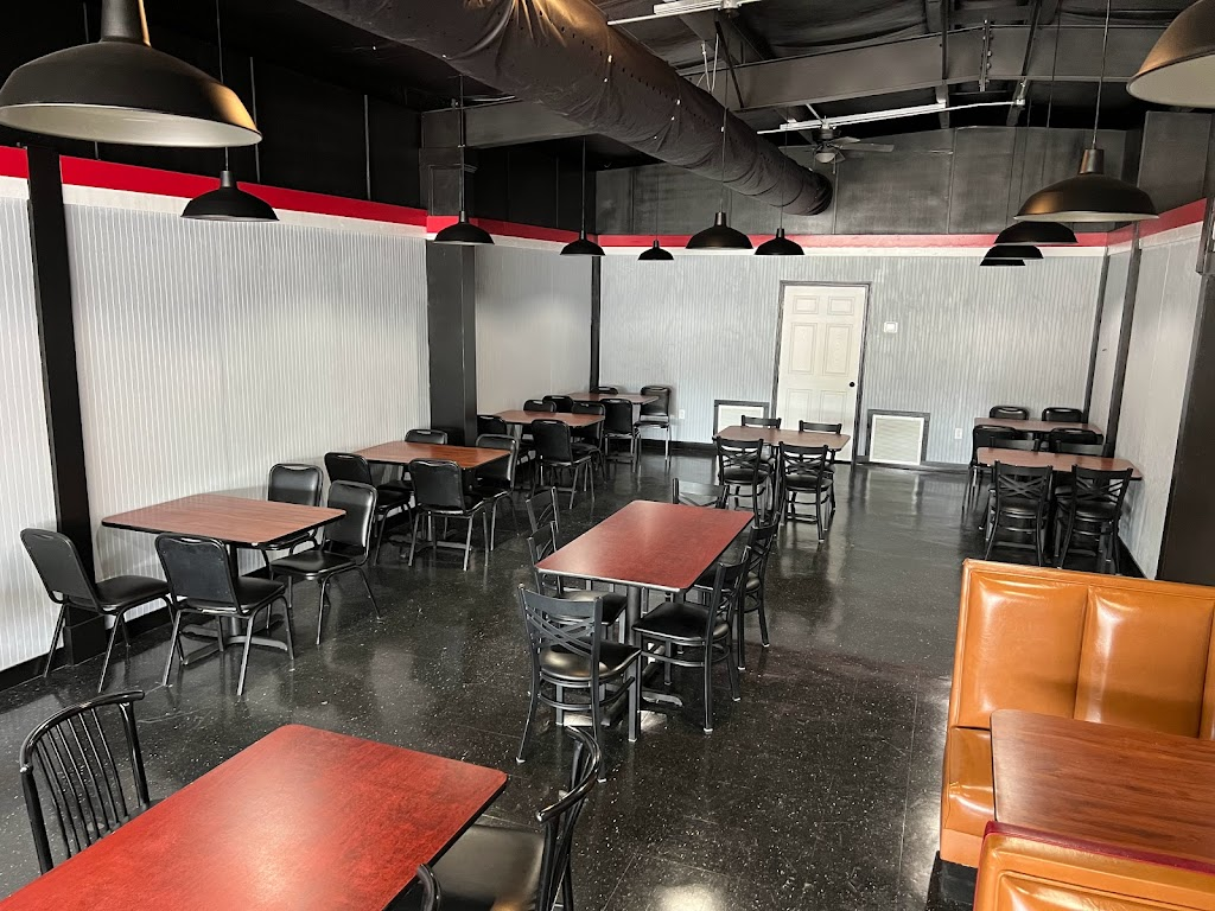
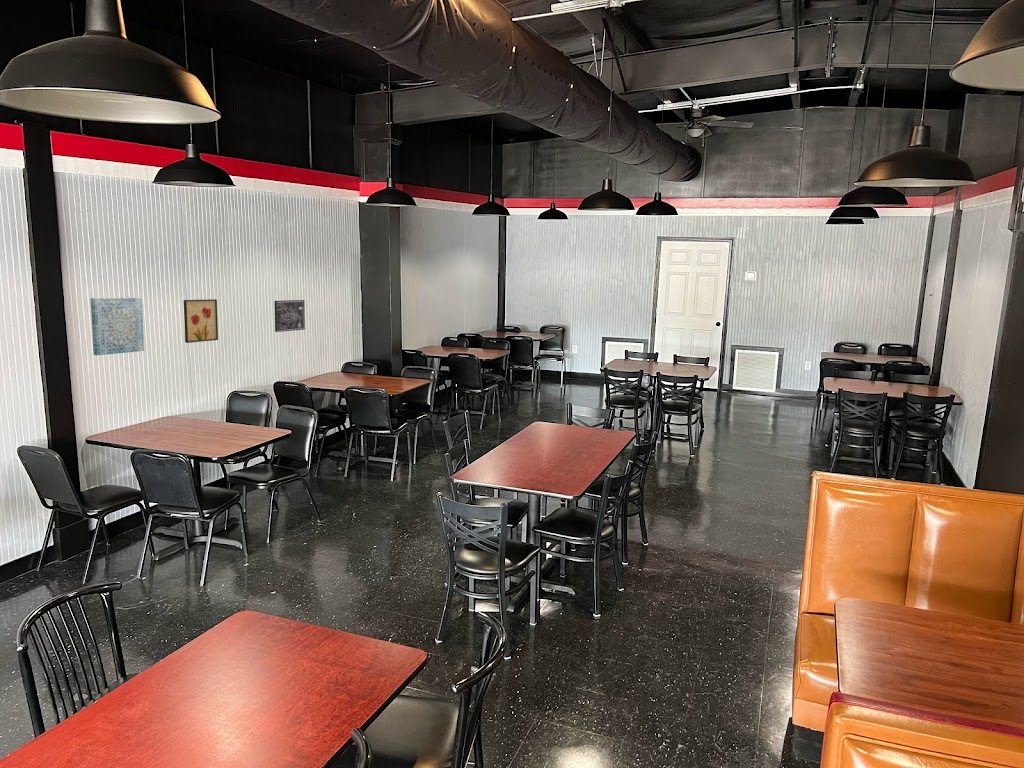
+ wall art [273,299,306,333]
+ wall art [89,296,145,356]
+ wall art [183,298,219,344]
